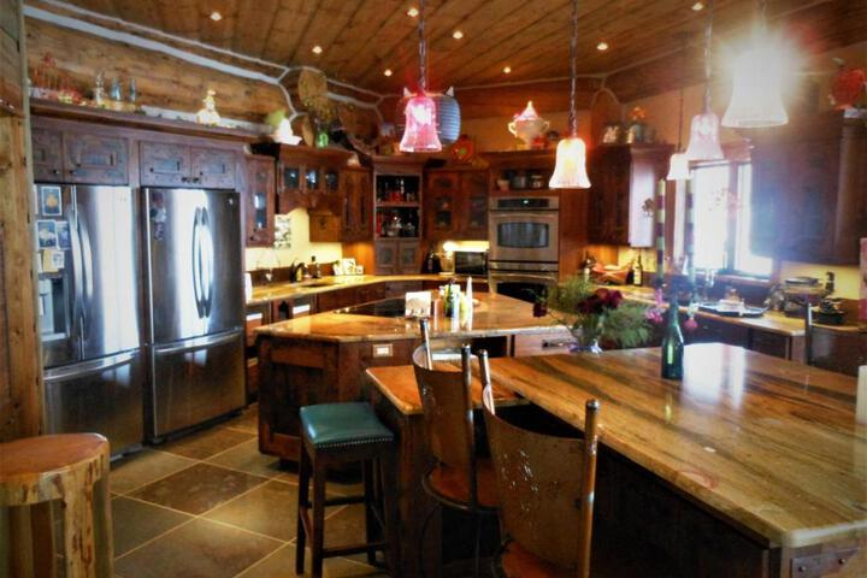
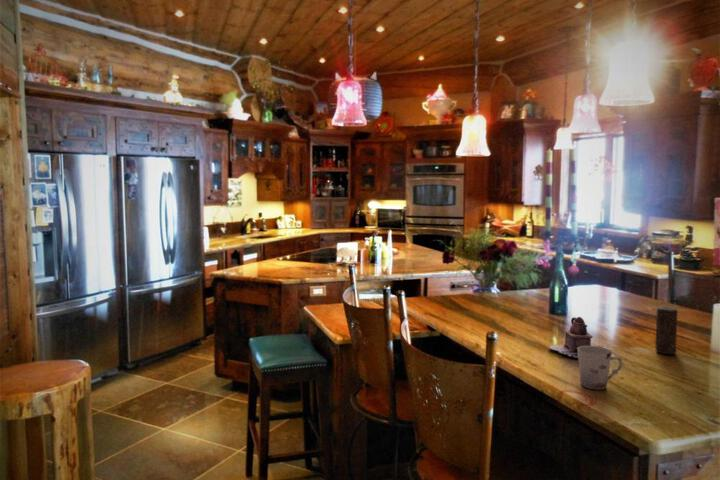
+ cup [578,345,623,390]
+ candle [655,306,678,355]
+ teapot [548,316,610,359]
